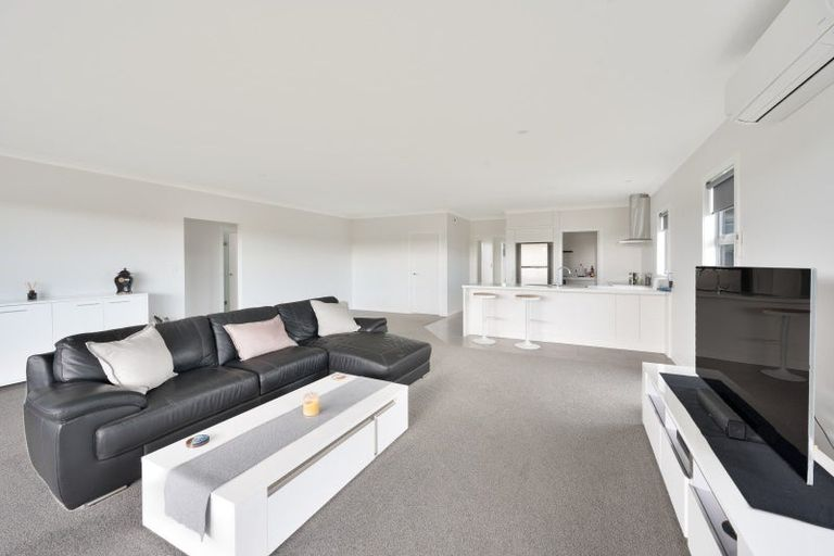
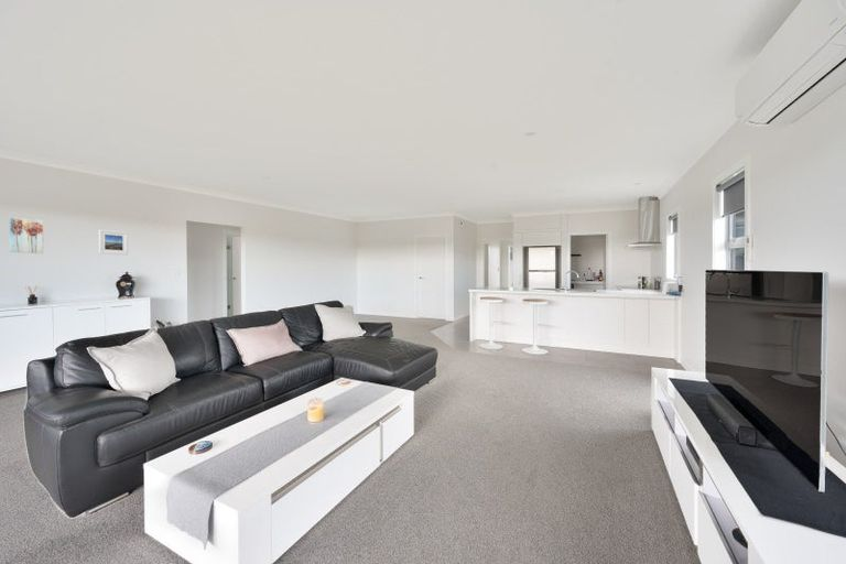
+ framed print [98,229,129,256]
+ wall art [9,216,44,254]
